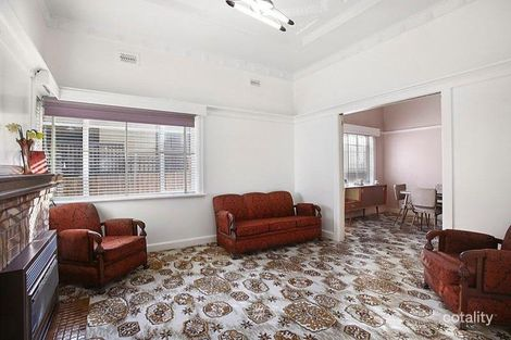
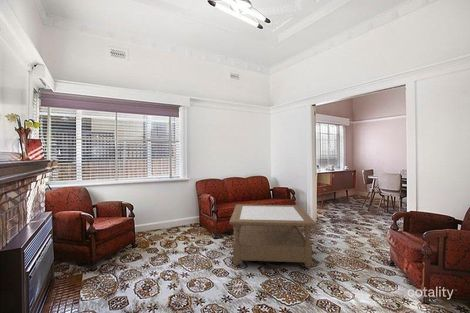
+ coffee table [229,203,317,269]
